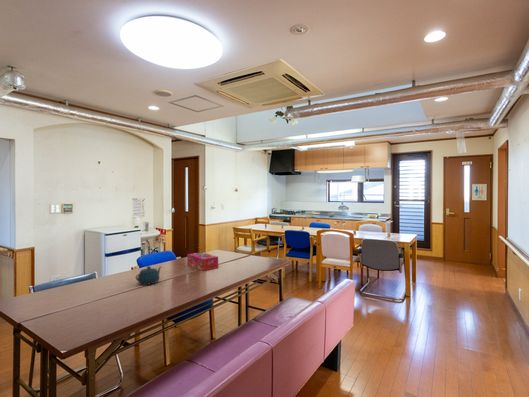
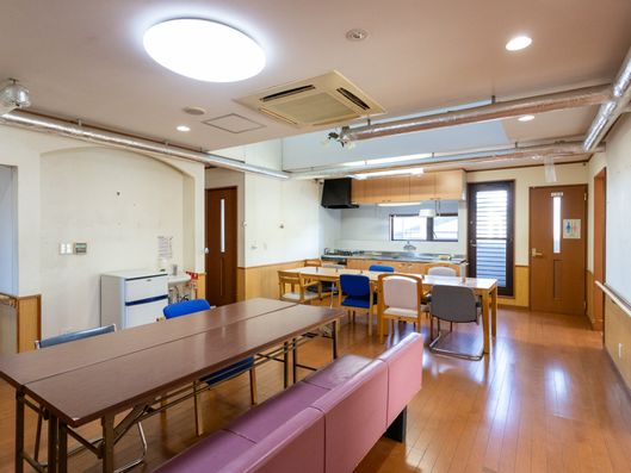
- tissue box [186,251,219,272]
- teapot [135,265,163,286]
